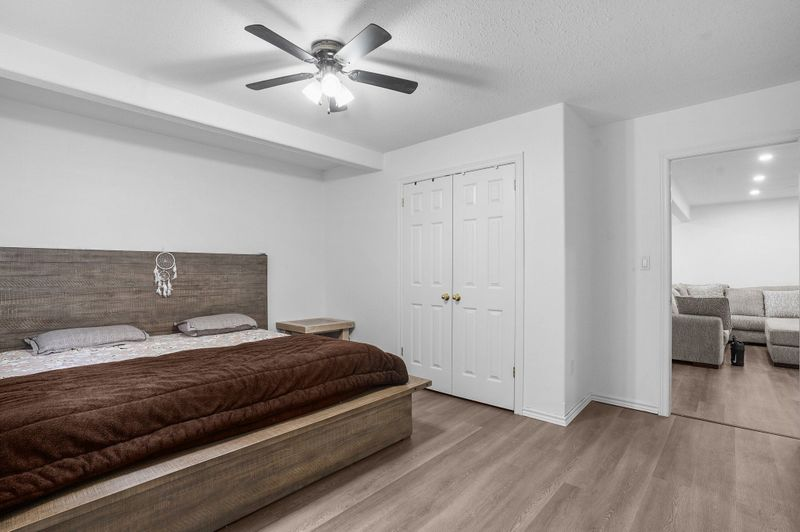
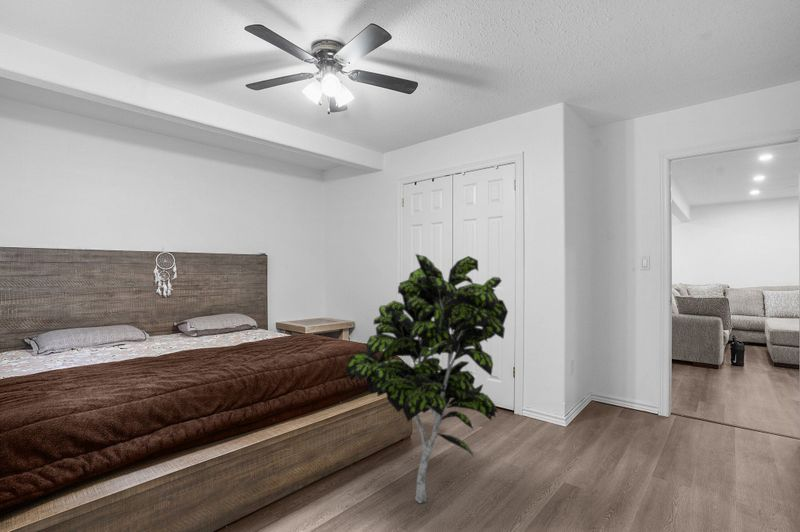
+ indoor plant [345,253,509,504]
